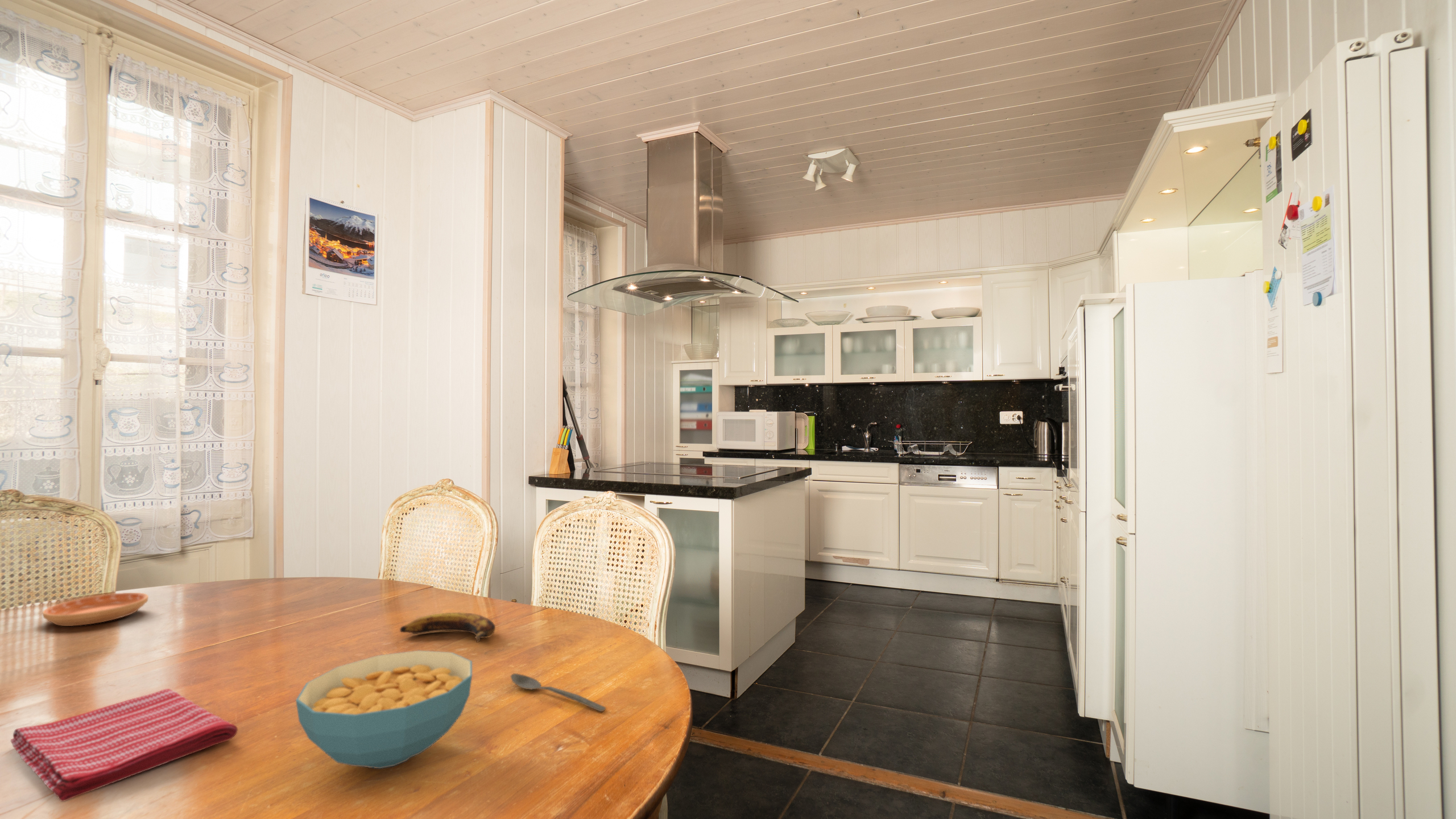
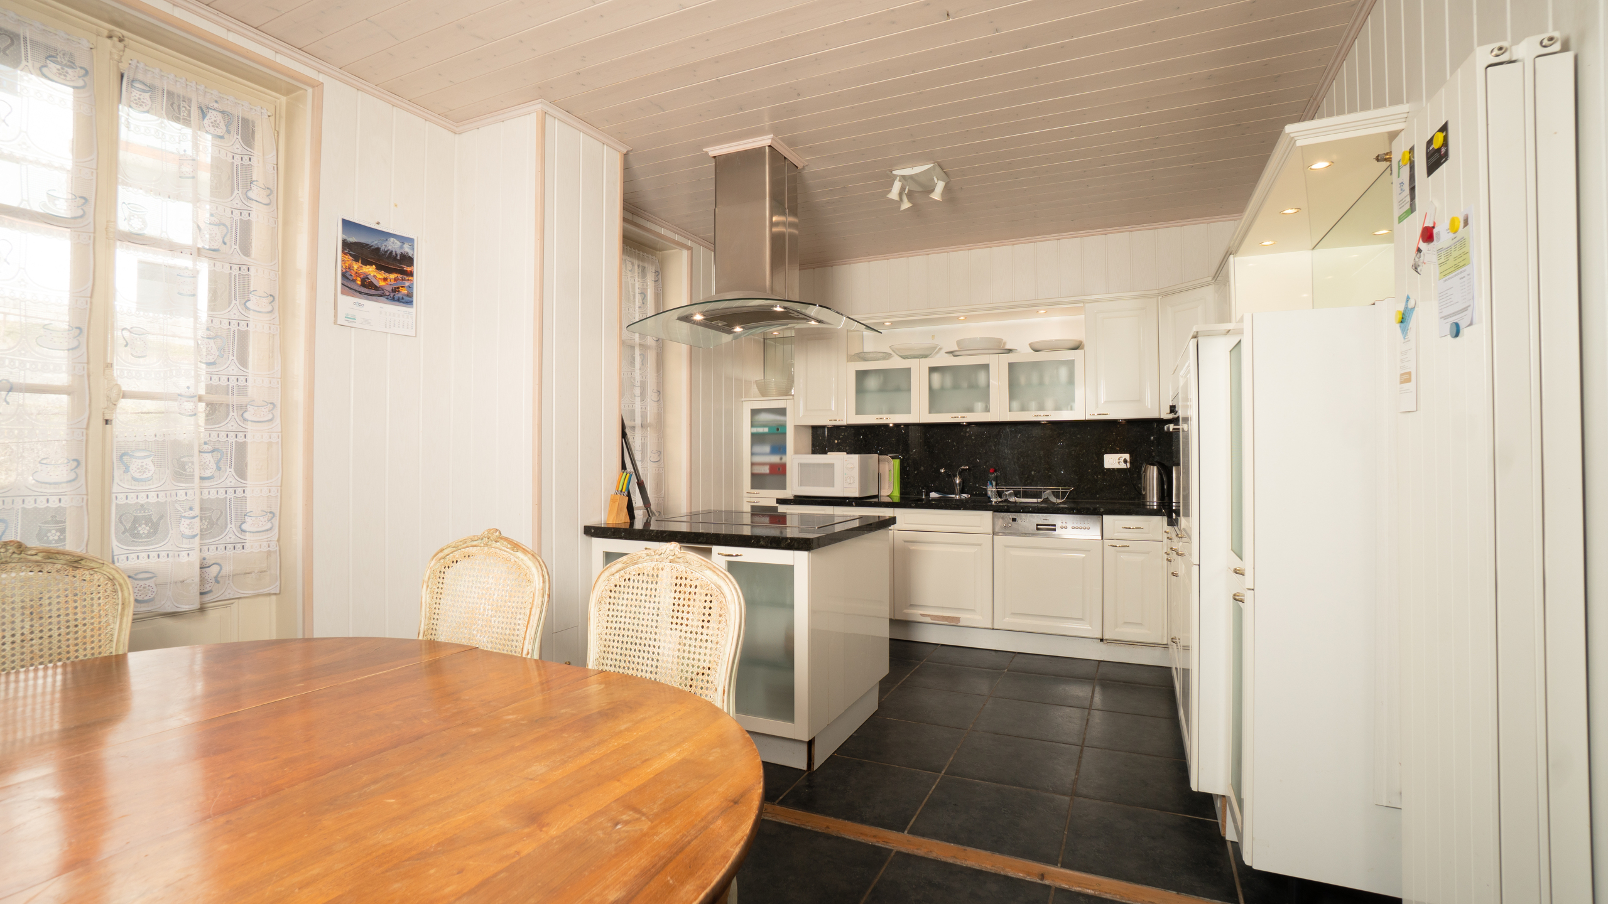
- cereal bowl [295,650,473,769]
- saucer [42,592,149,627]
- banana [399,612,496,643]
- spoon [510,673,606,712]
- dish towel [10,688,238,802]
